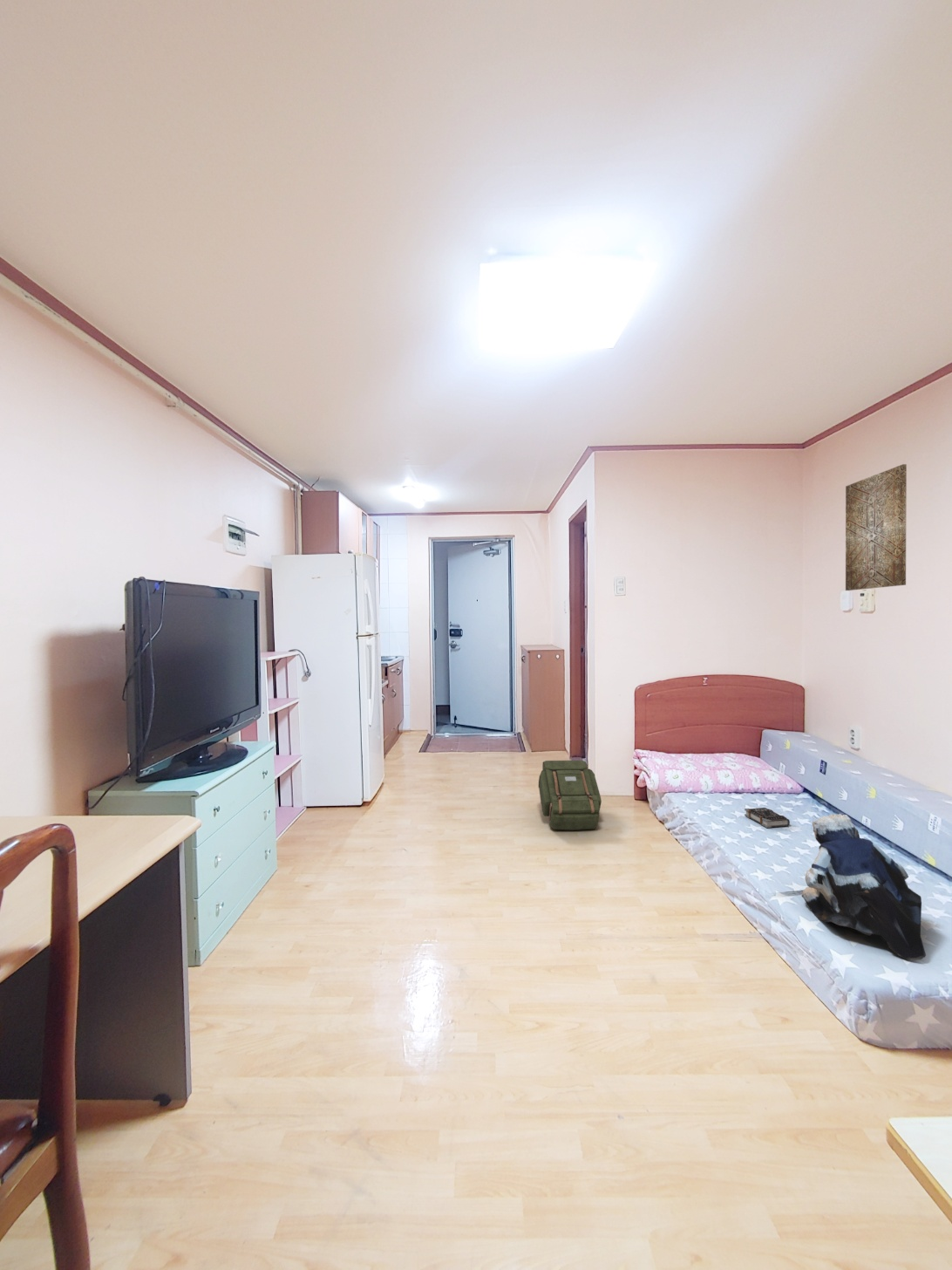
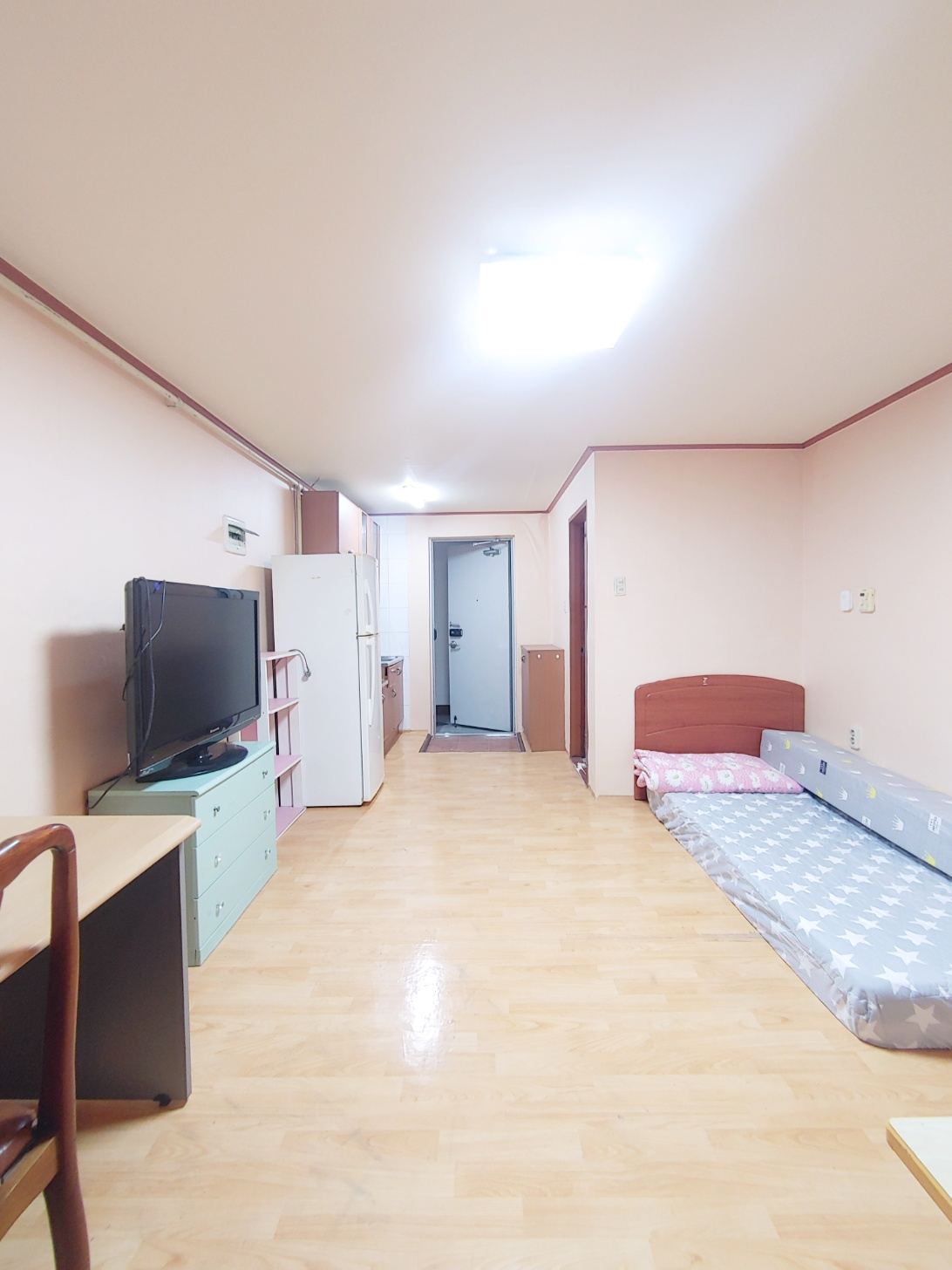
- wall art [845,463,908,591]
- backpack [538,760,602,831]
- book [744,807,791,829]
- teddy bear [801,813,927,961]
